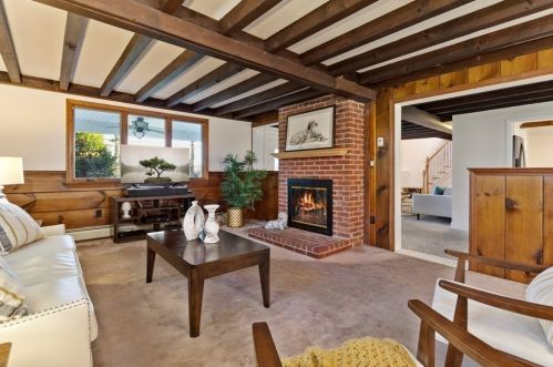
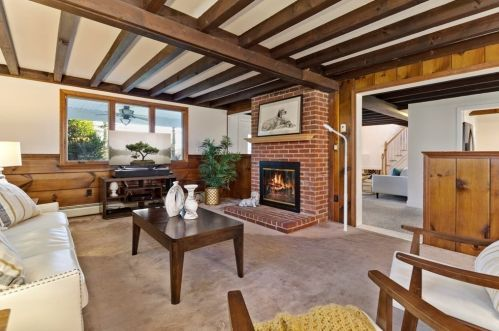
+ floor lamp [322,123,348,232]
